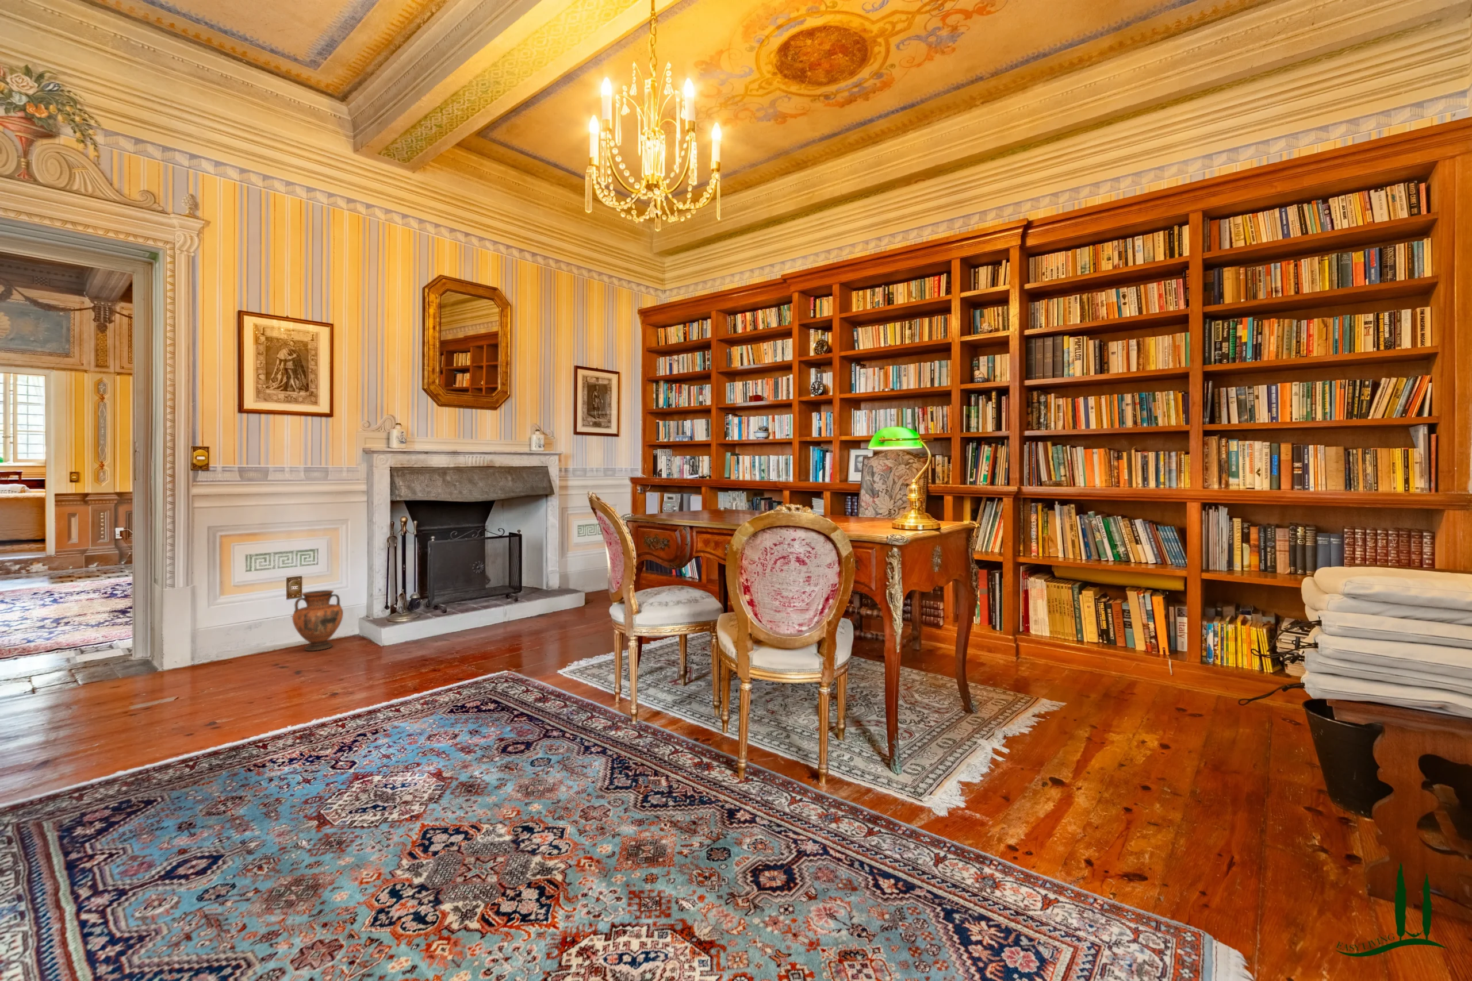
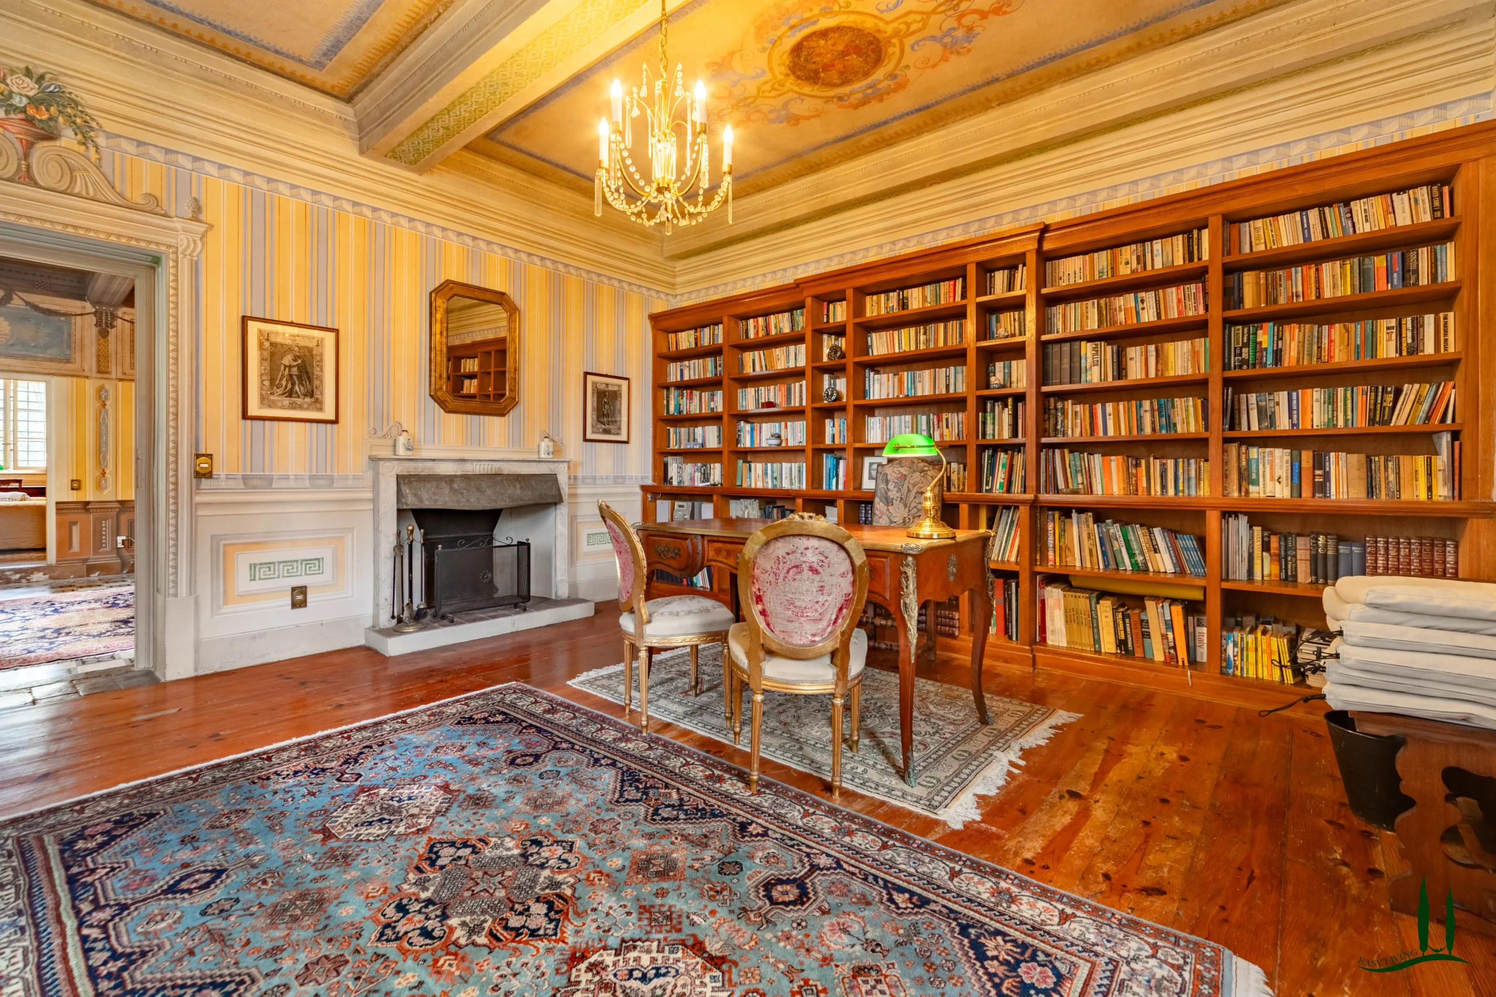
- vase [291,590,344,651]
